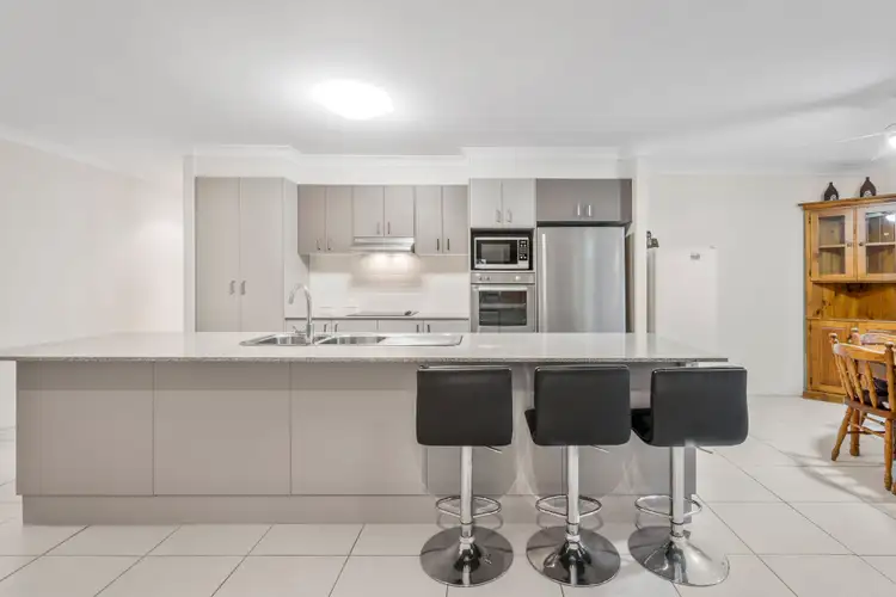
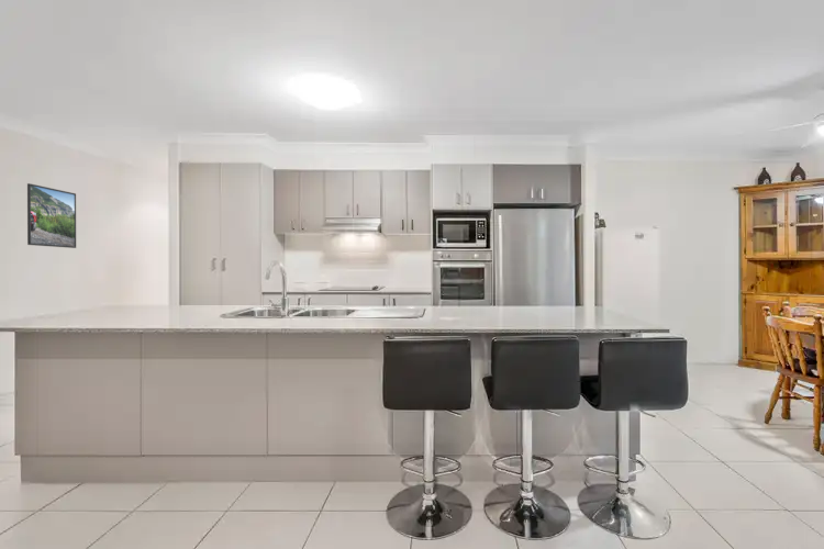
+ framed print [26,182,77,249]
